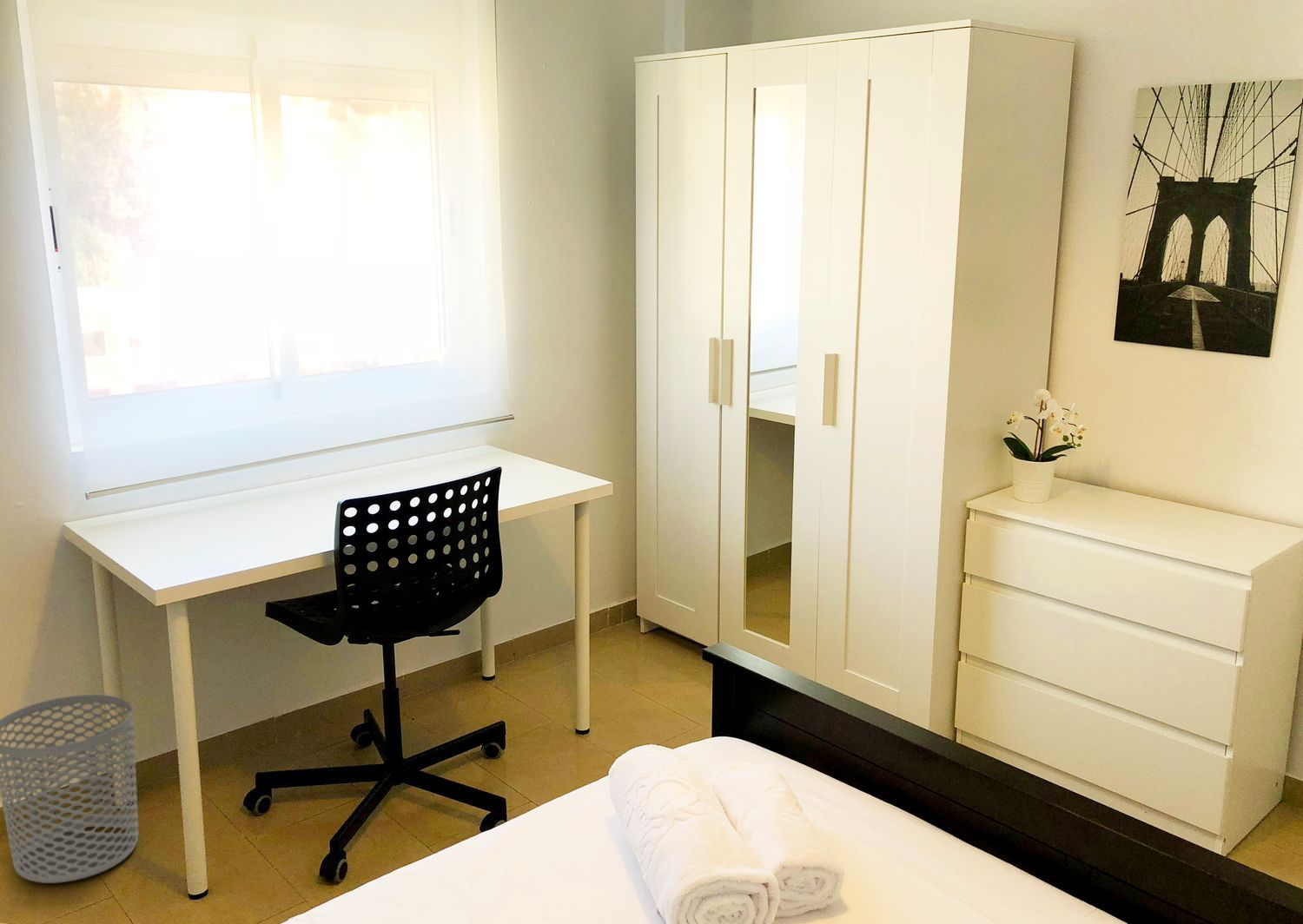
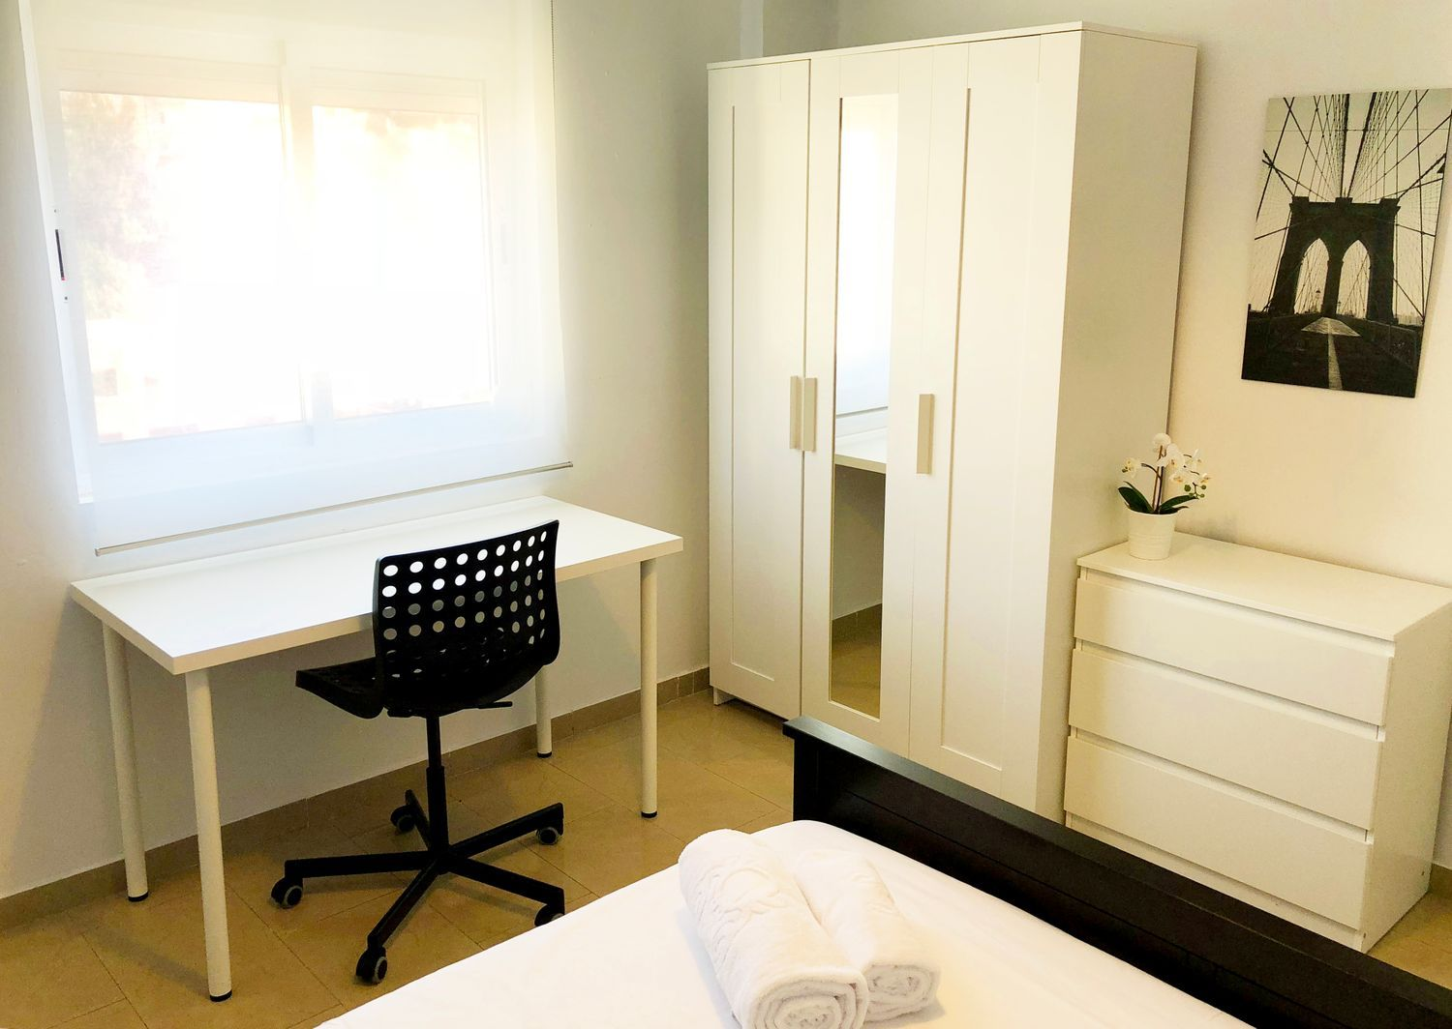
- waste bin [0,694,139,884]
